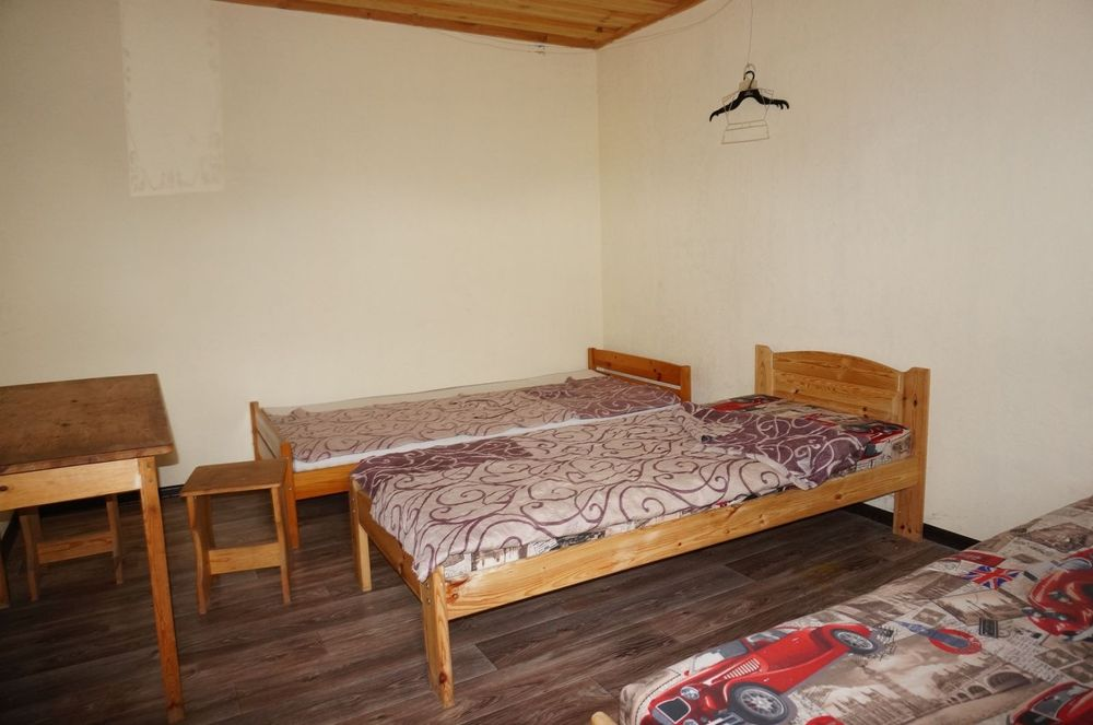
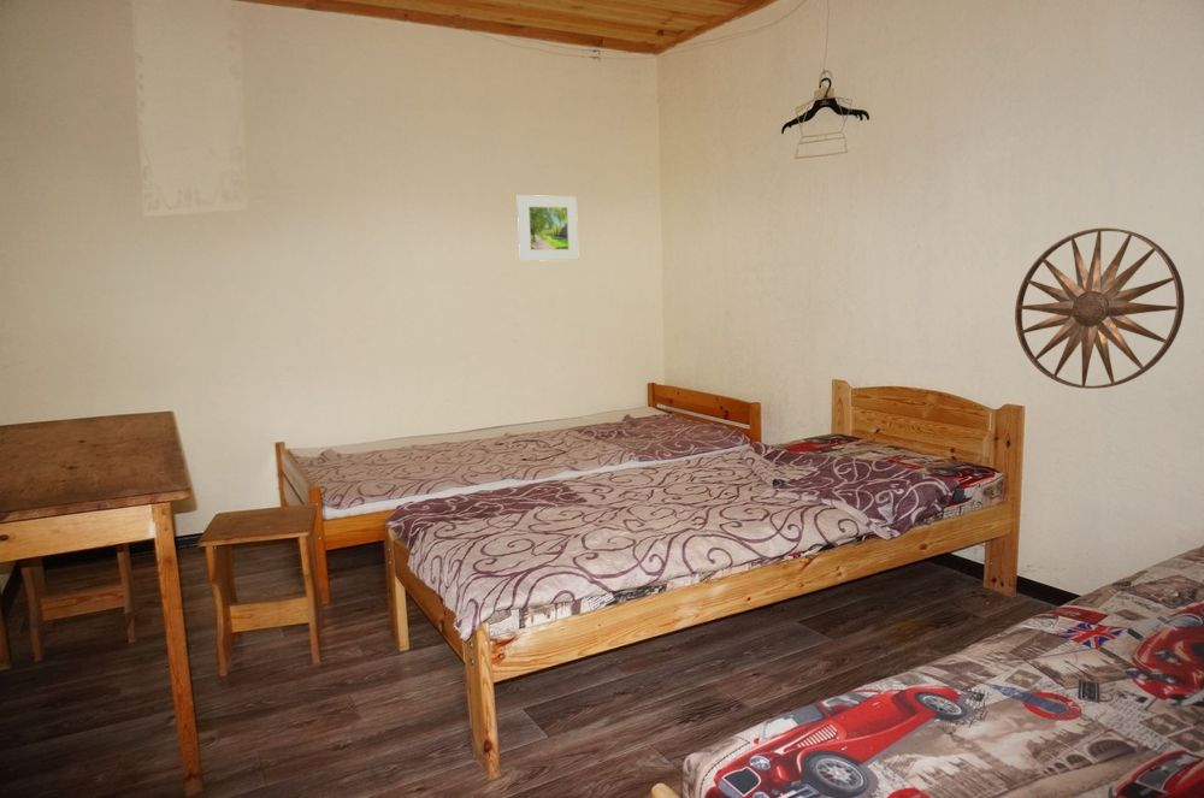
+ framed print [517,194,580,262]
+ wall art [1014,226,1186,390]
